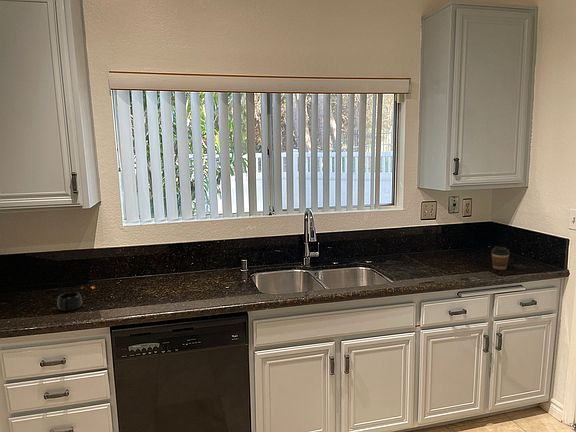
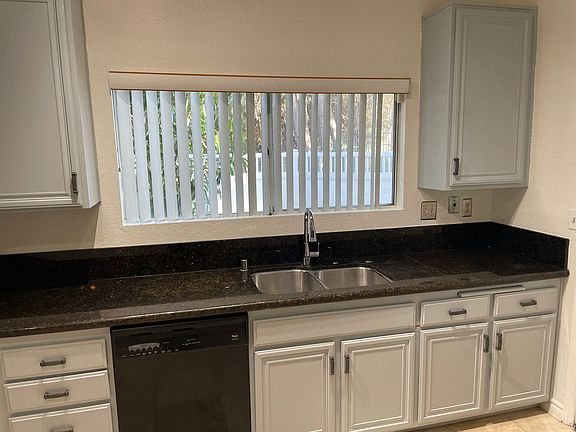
- coffee cup [490,245,511,271]
- mug [57,291,83,312]
